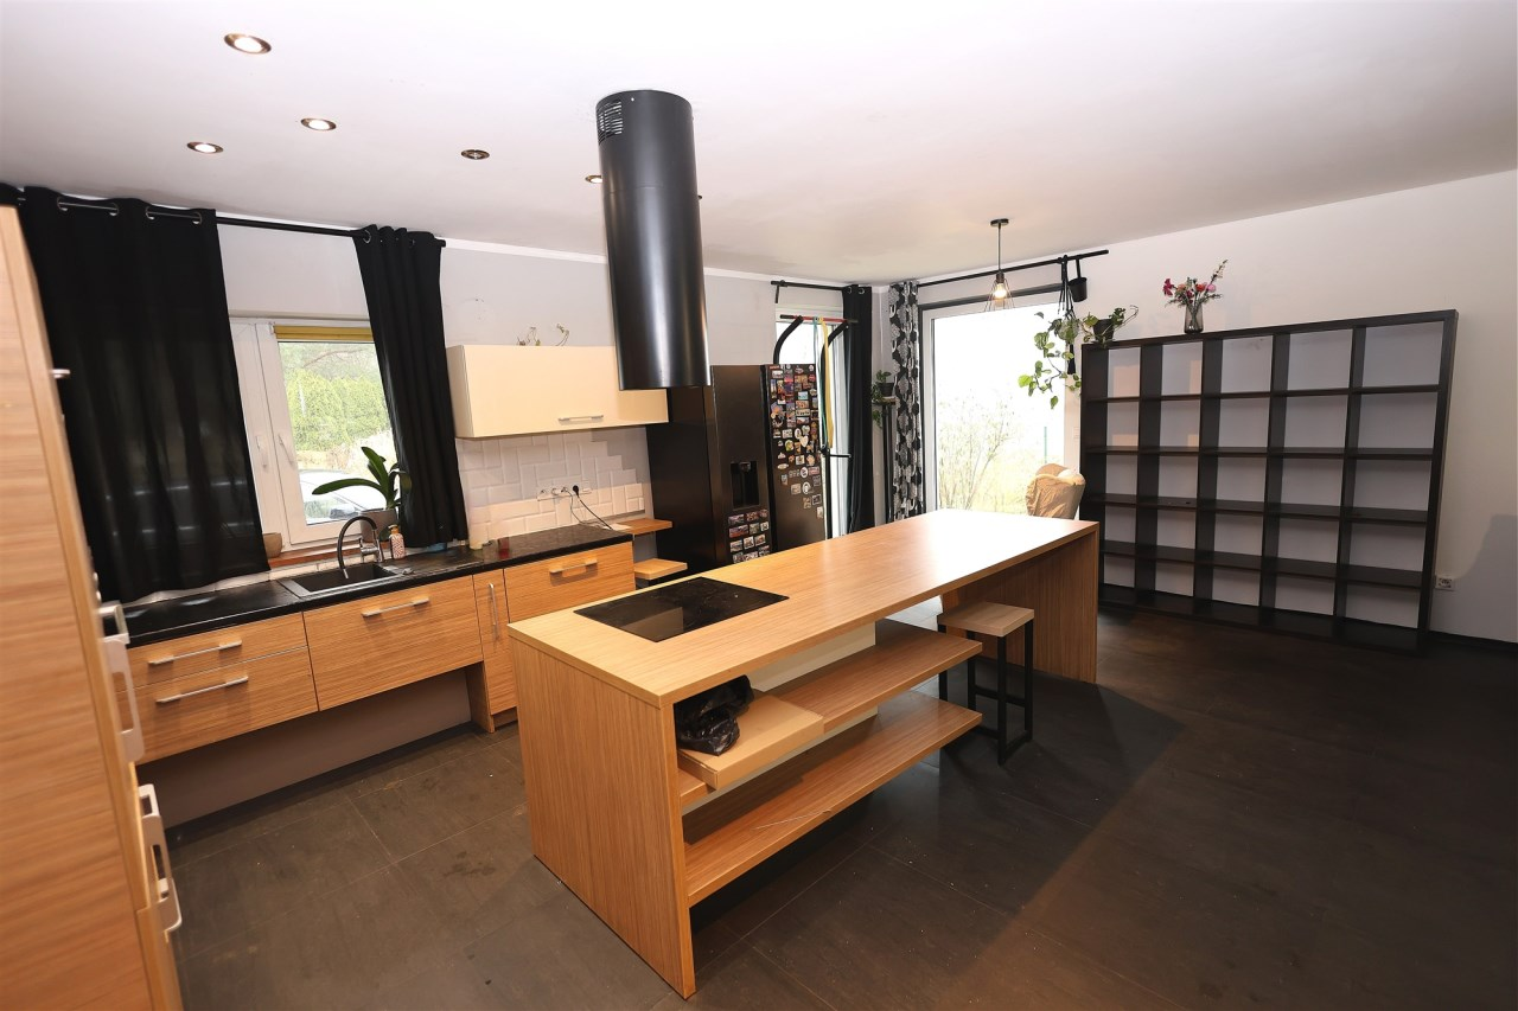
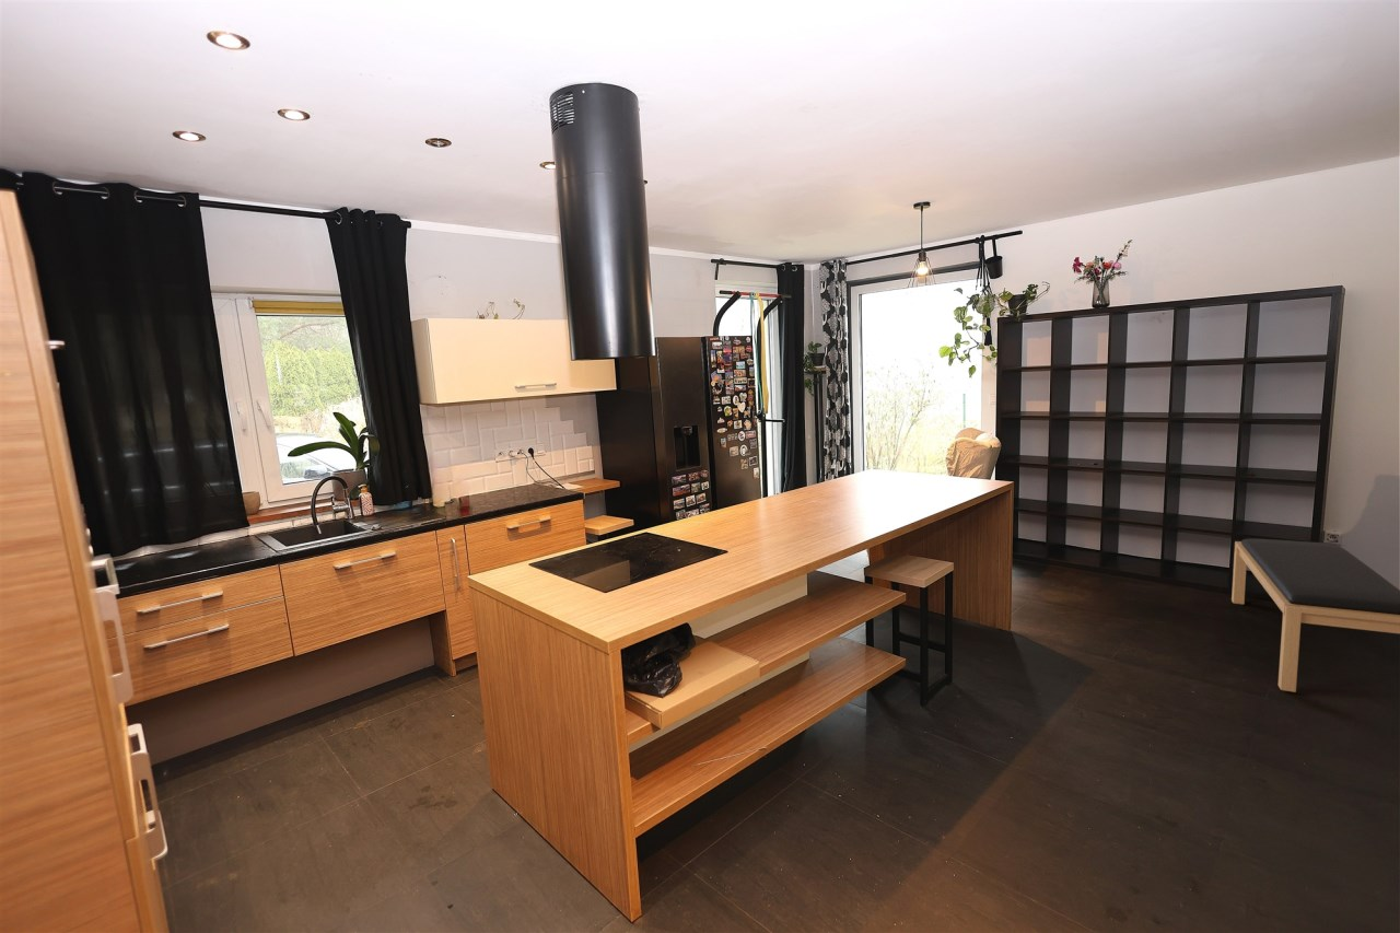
+ bench [1230,538,1400,693]
